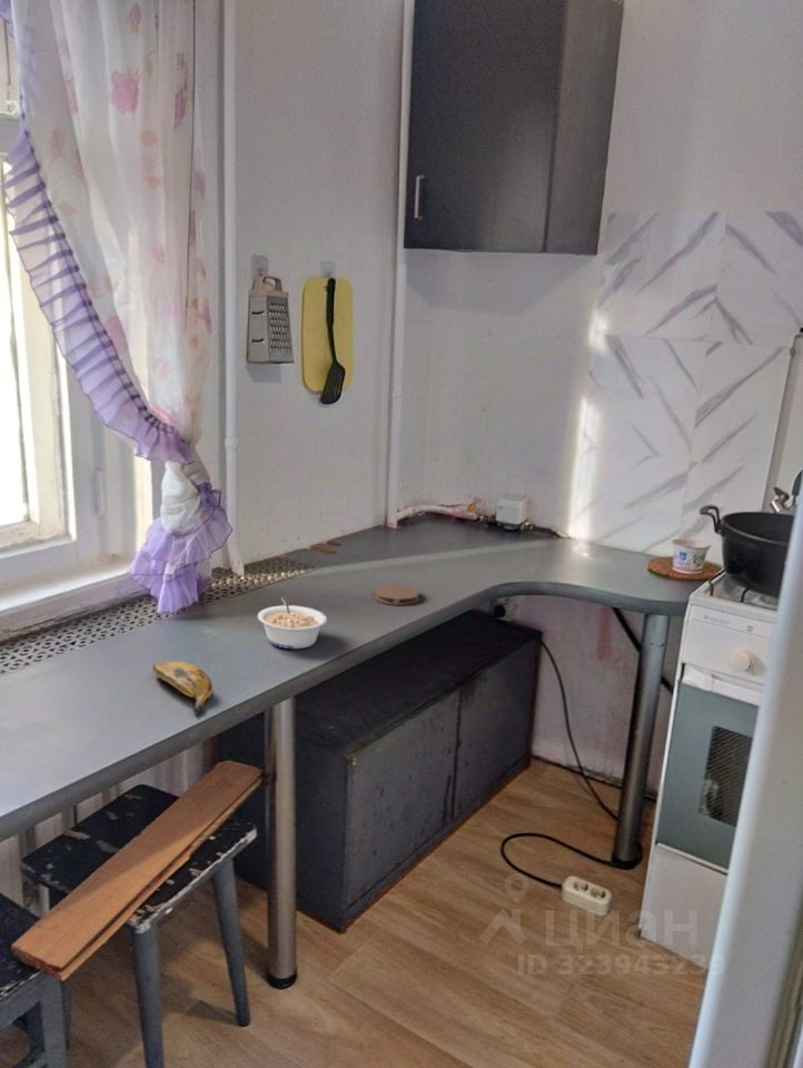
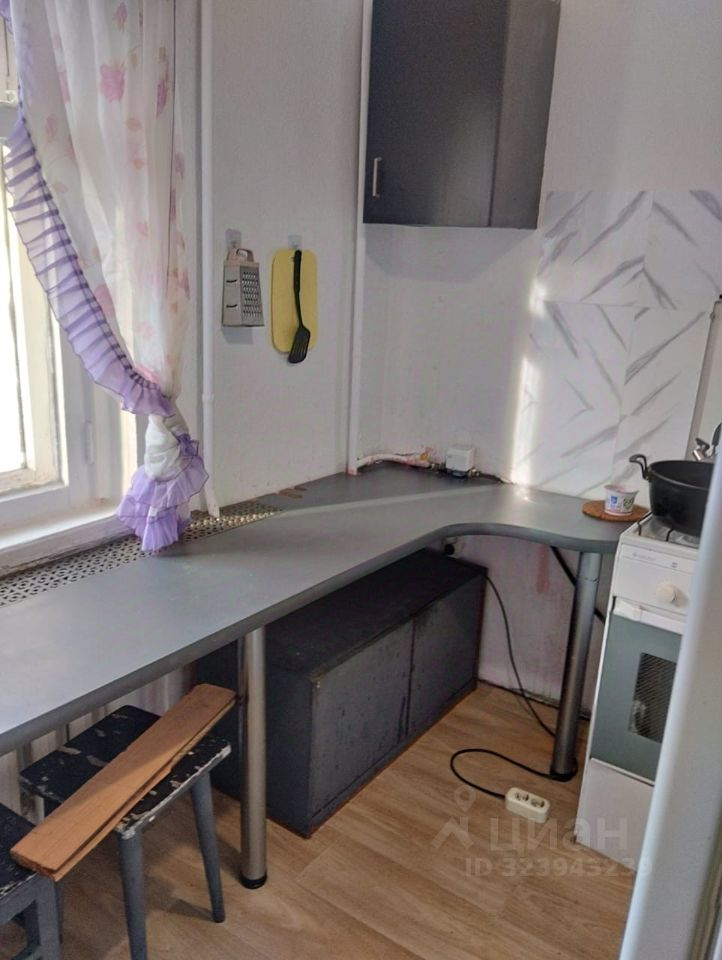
- legume [257,595,328,650]
- banana [152,660,214,716]
- coaster [373,584,420,606]
